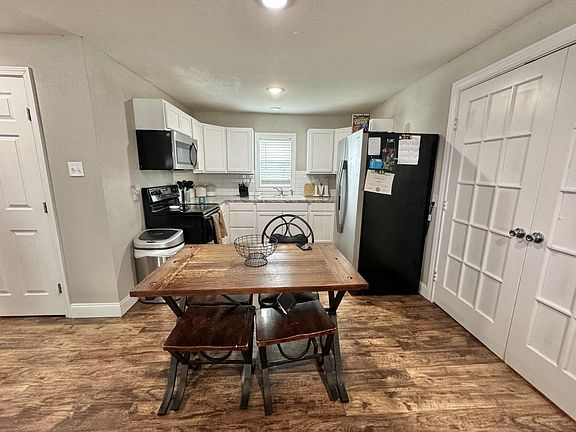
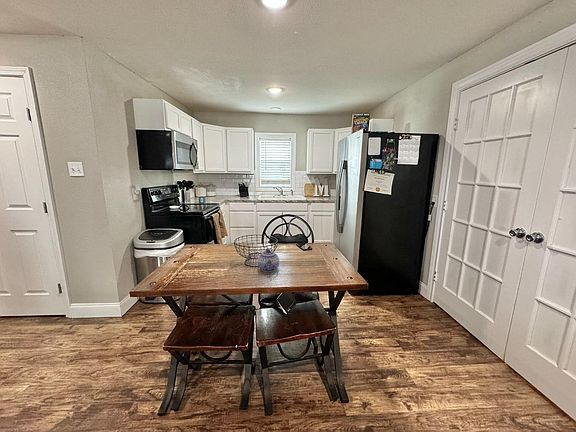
+ teapot [257,248,280,273]
